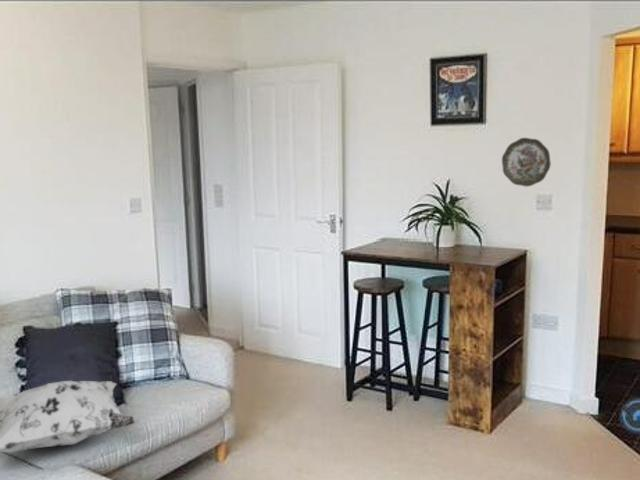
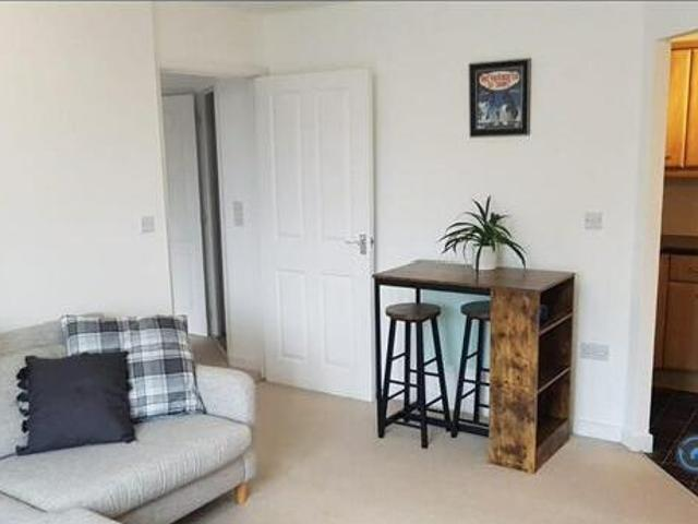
- decorative pillow [0,380,136,453]
- decorative plate [501,137,552,188]
